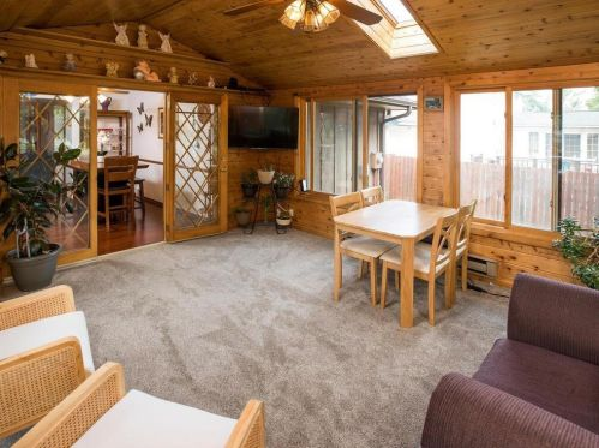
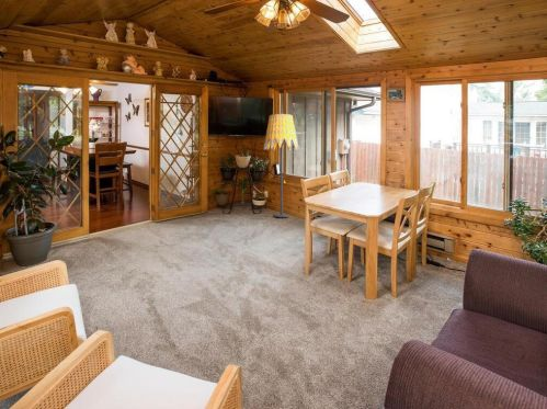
+ floor lamp [263,113,299,218]
